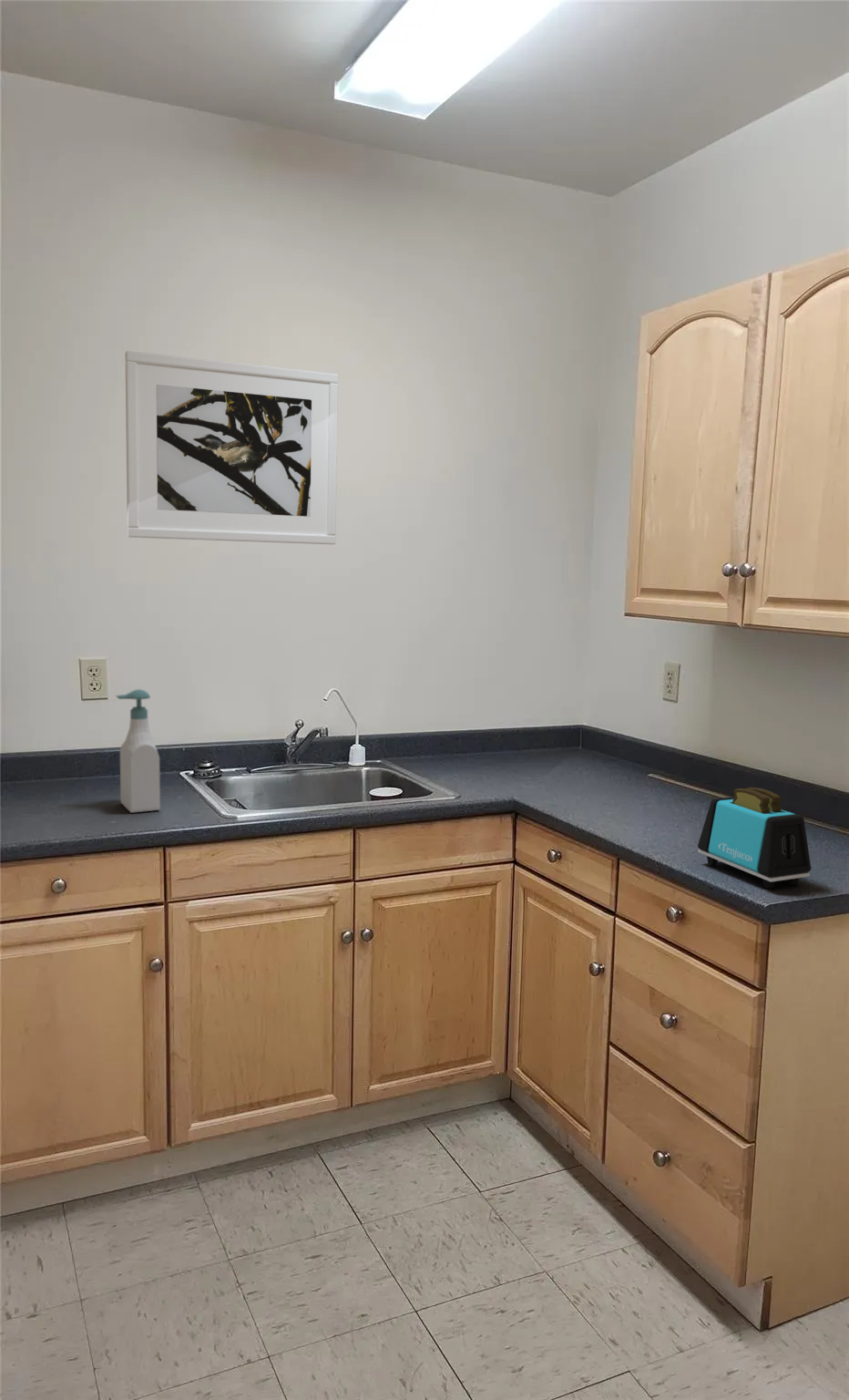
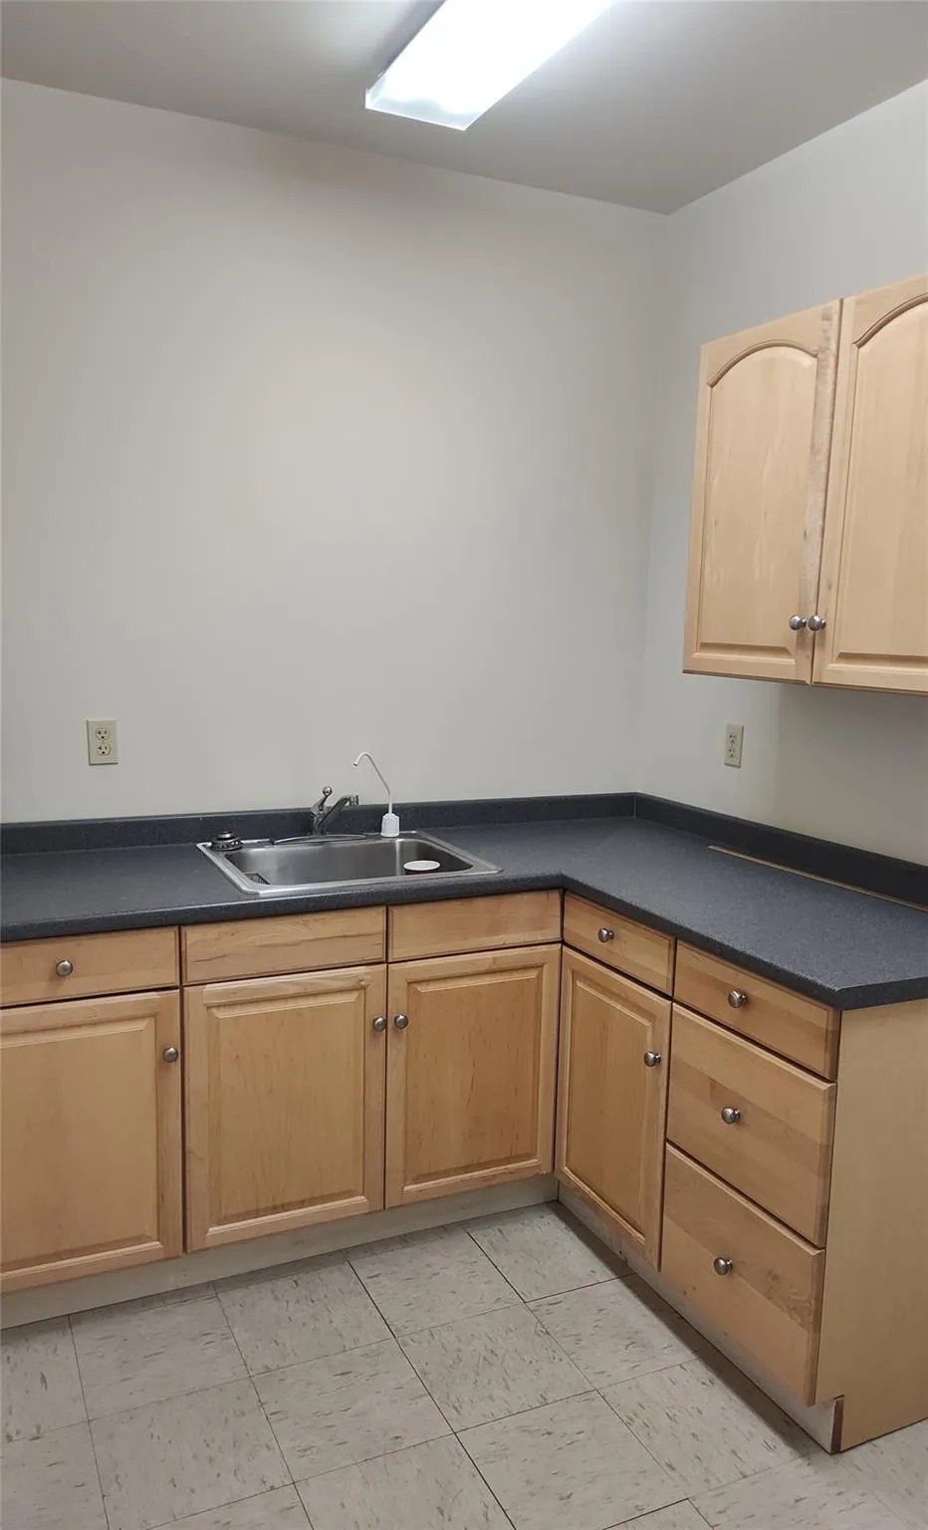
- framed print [124,350,339,545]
- soap bottle [116,688,161,814]
- toaster [697,787,812,890]
